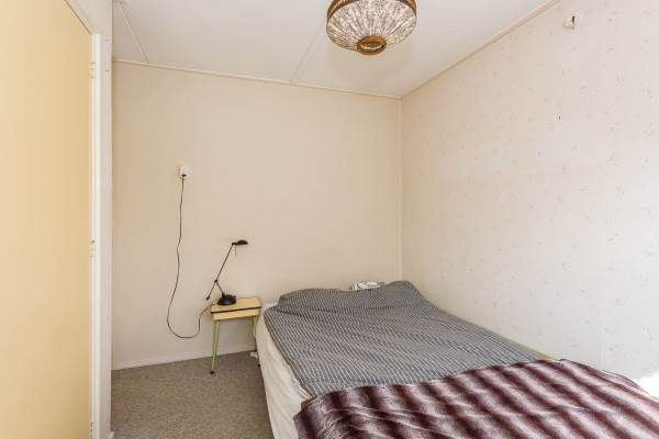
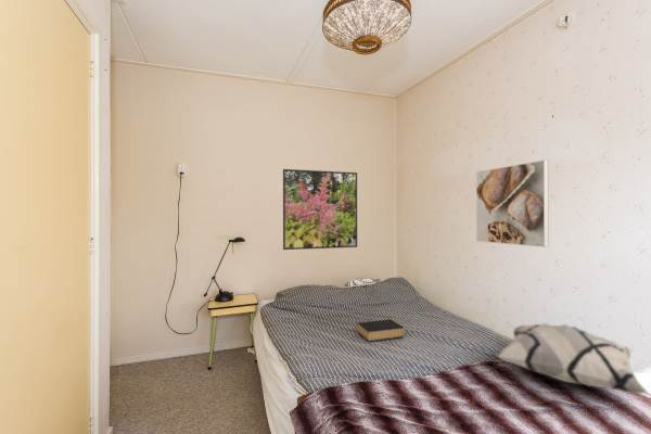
+ decorative pillow [495,322,650,395]
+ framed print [475,158,549,248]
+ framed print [282,168,358,251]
+ book [357,318,405,342]
